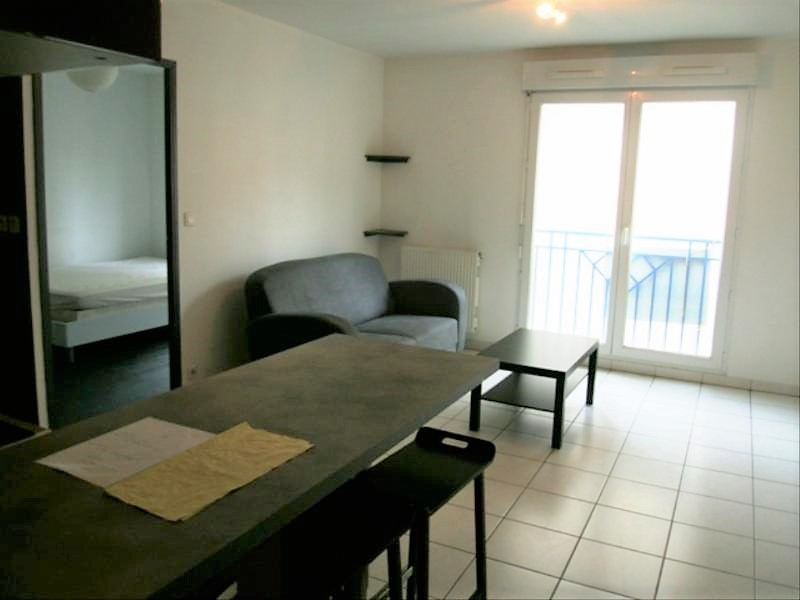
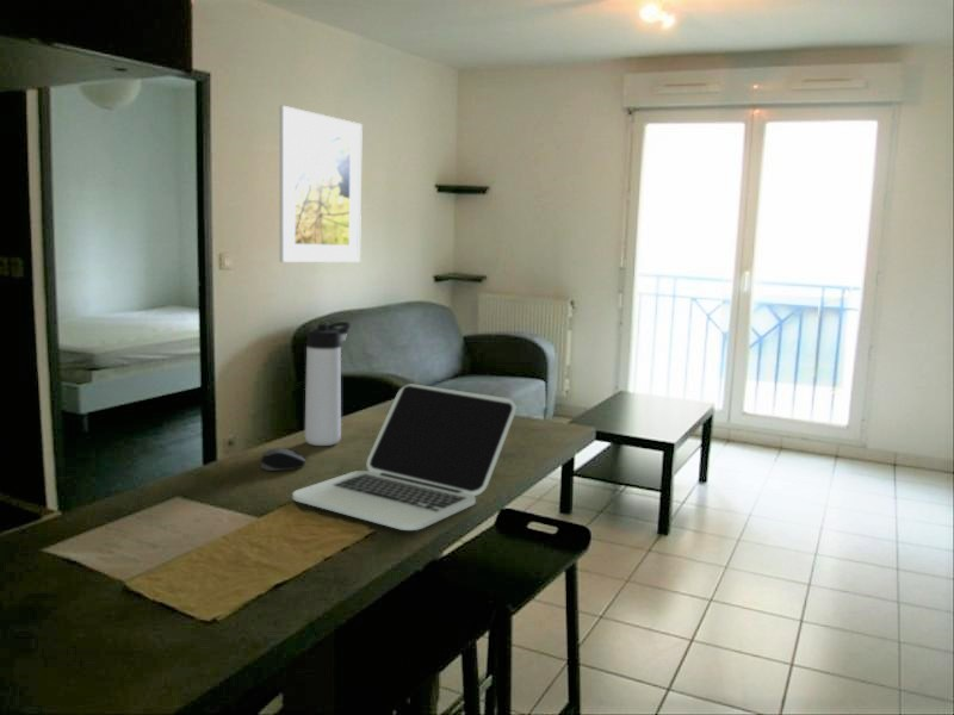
+ computer mouse [260,447,306,472]
+ laptop [291,383,518,531]
+ thermos bottle [304,321,352,447]
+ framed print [279,105,364,263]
